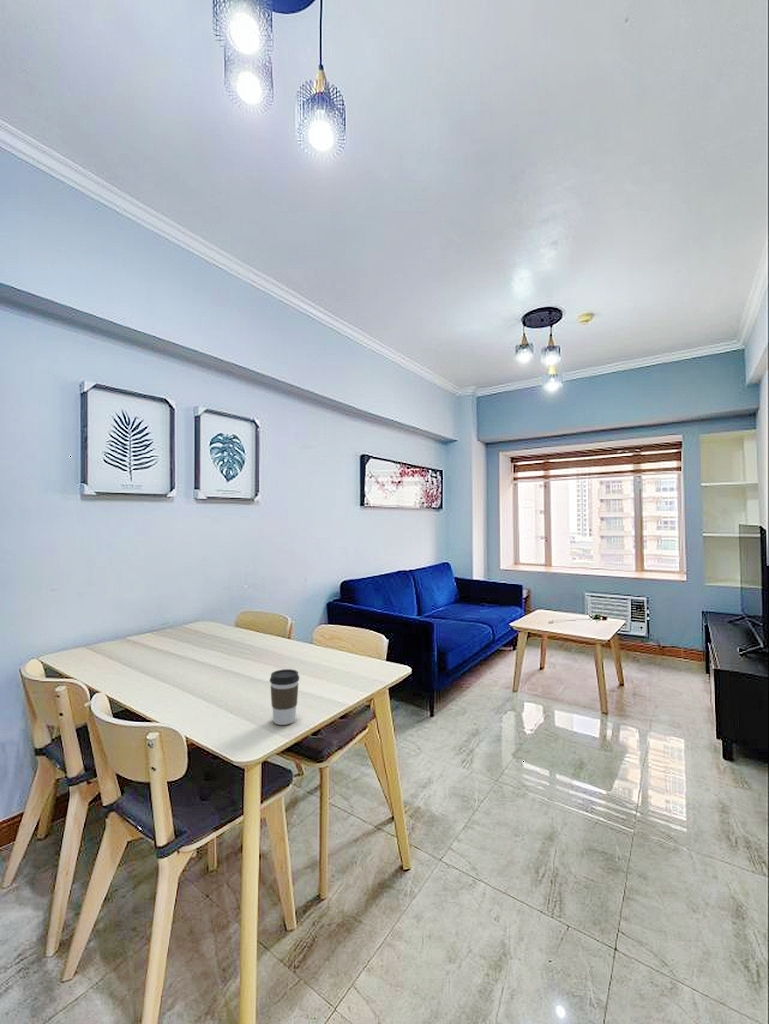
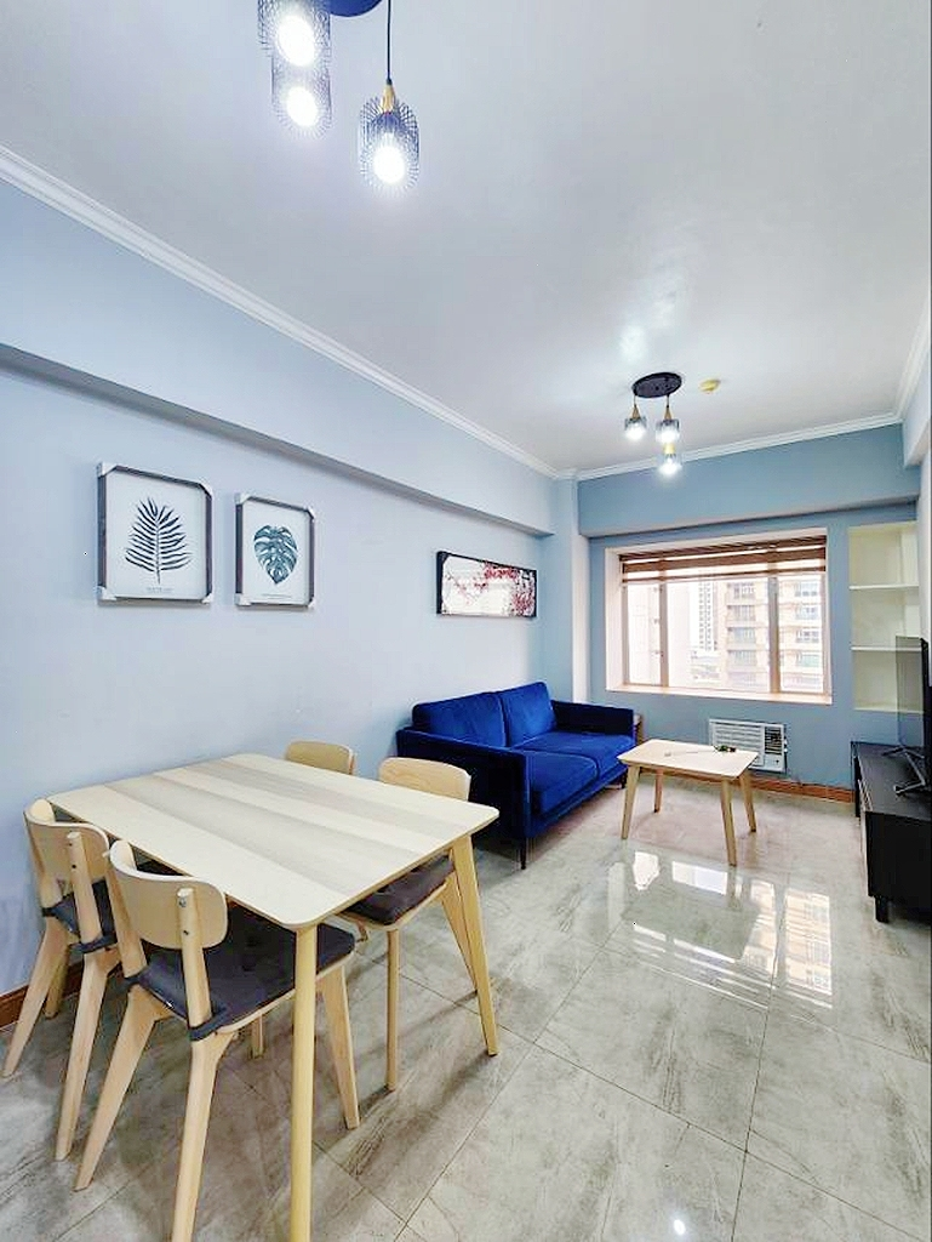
- coffee cup [269,668,300,726]
